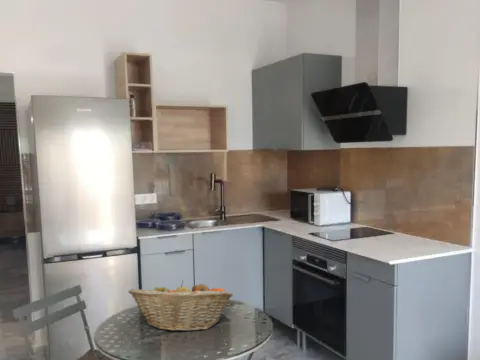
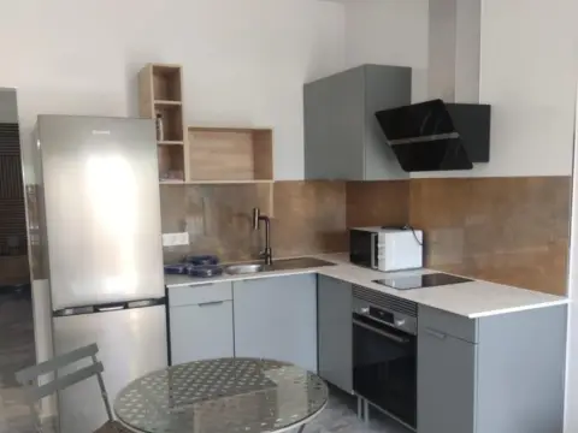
- fruit basket [127,280,234,333]
